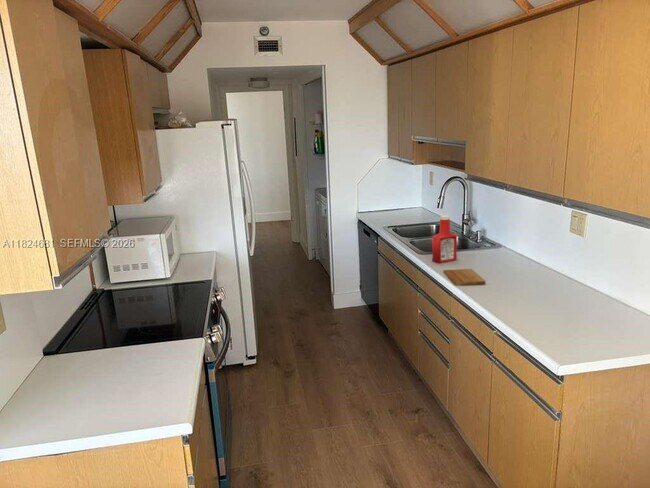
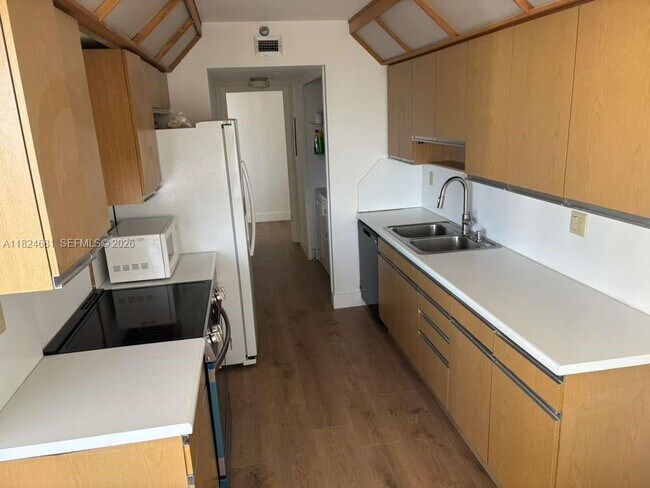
- soap bottle [431,214,458,264]
- cutting board [442,268,486,286]
